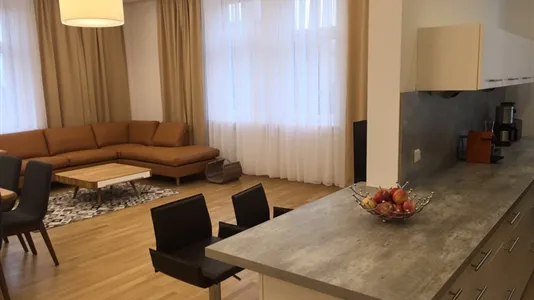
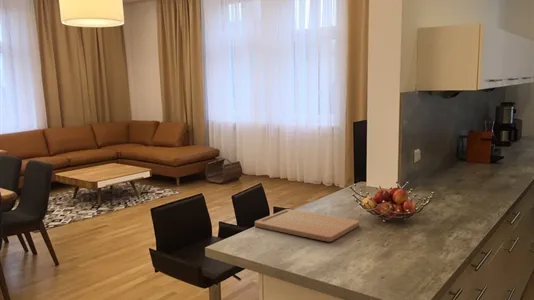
+ cutting board [254,208,360,243]
